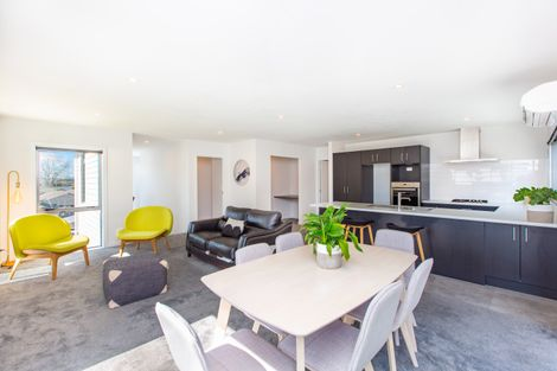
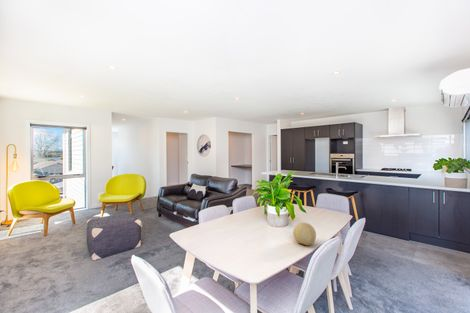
+ decorative ball [292,222,317,246]
